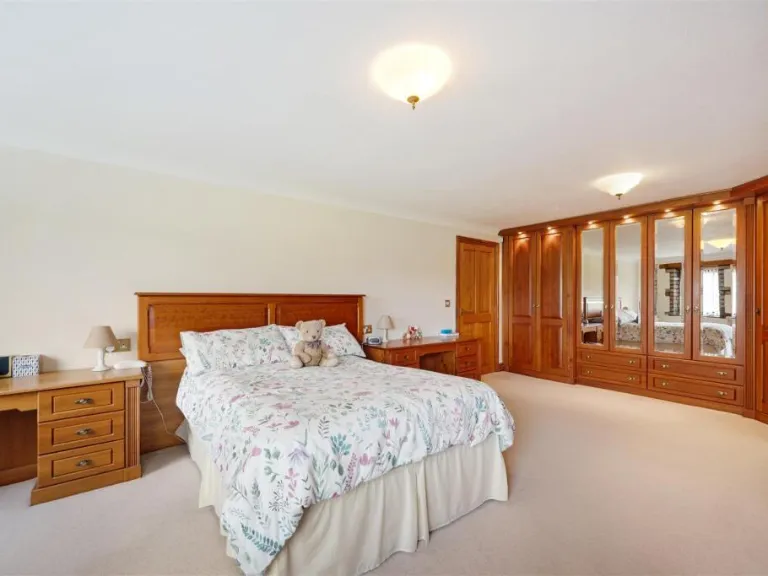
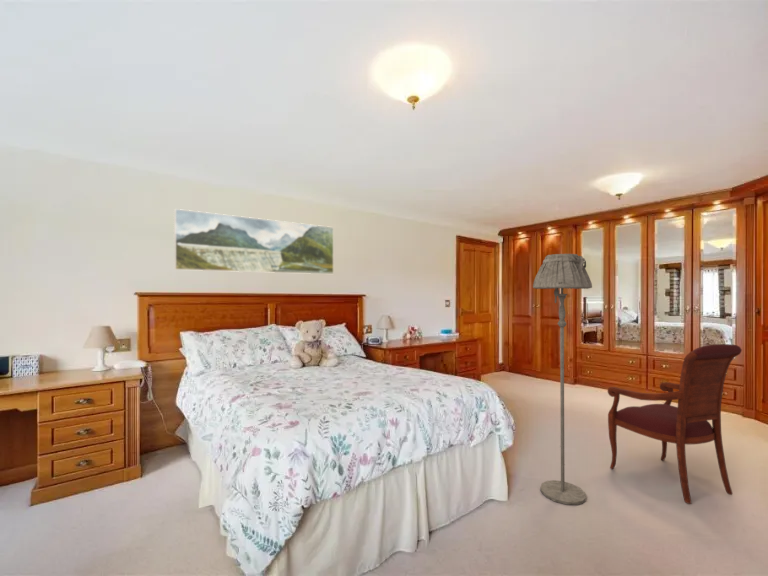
+ armchair [607,343,743,505]
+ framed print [173,208,335,275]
+ floor lamp [532,253,593,506]
